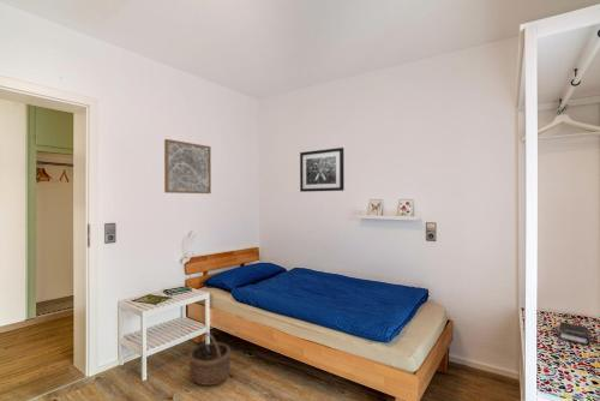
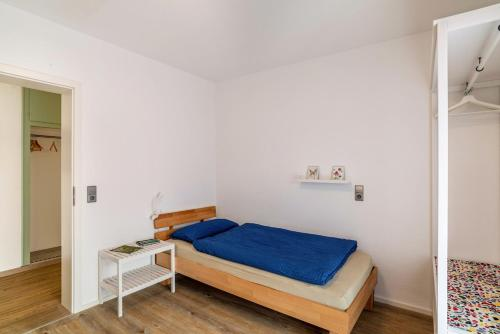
- wicker basket [187,331,232,387]
- hardback book [558,321,592,347]
- wall art [299,146,346,193]
- wall art [163,138,212,194]
